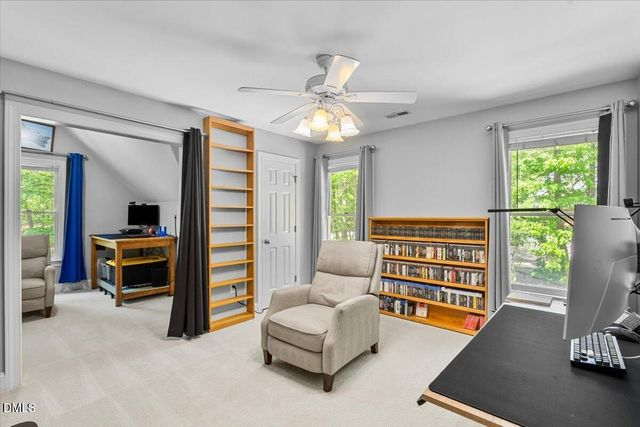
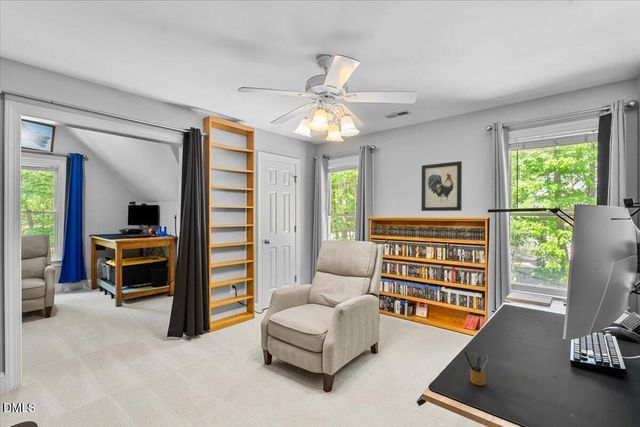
+ wall art [420,160,463,212]
+ pencil box [463,349,490,386]
